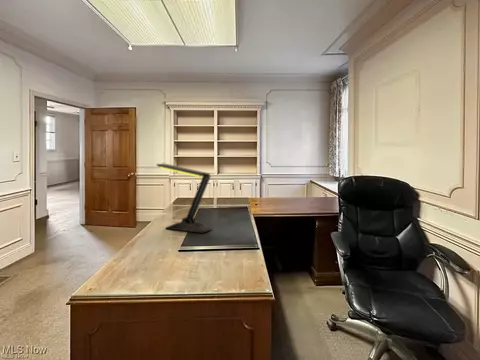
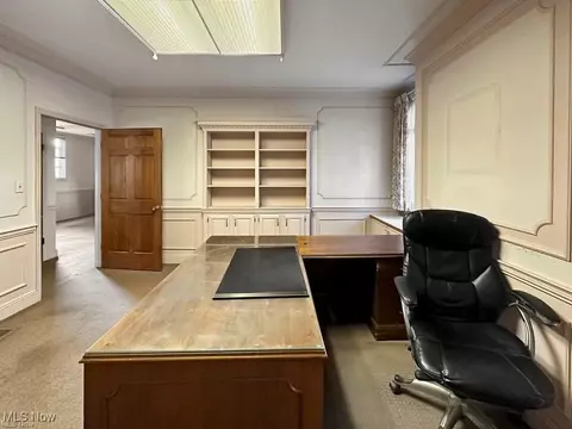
- desk lamp [156,163,213,234]
